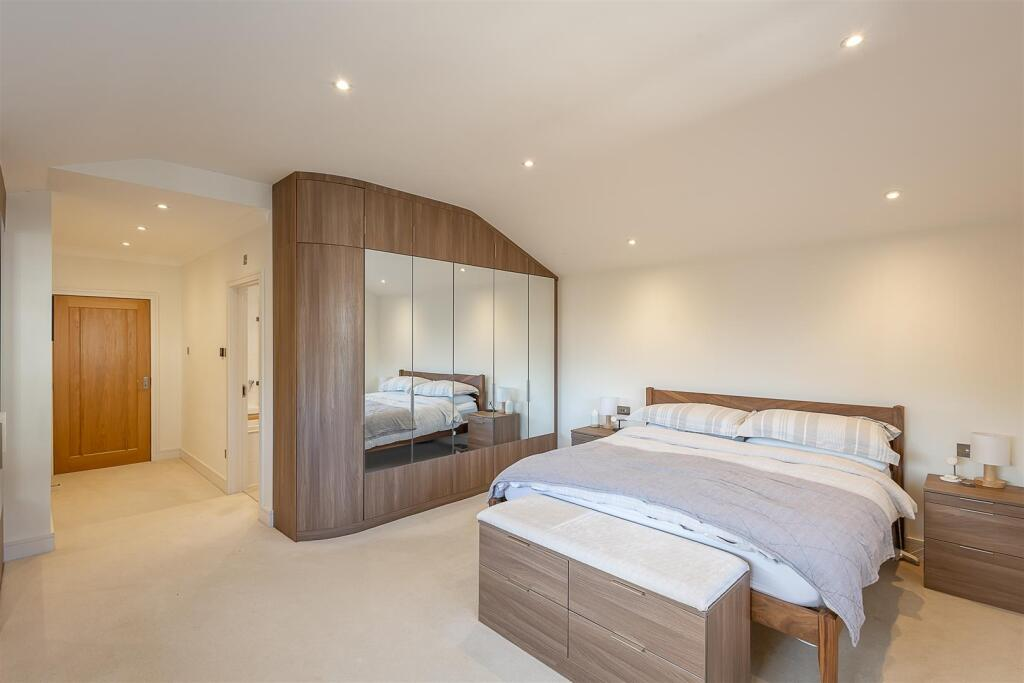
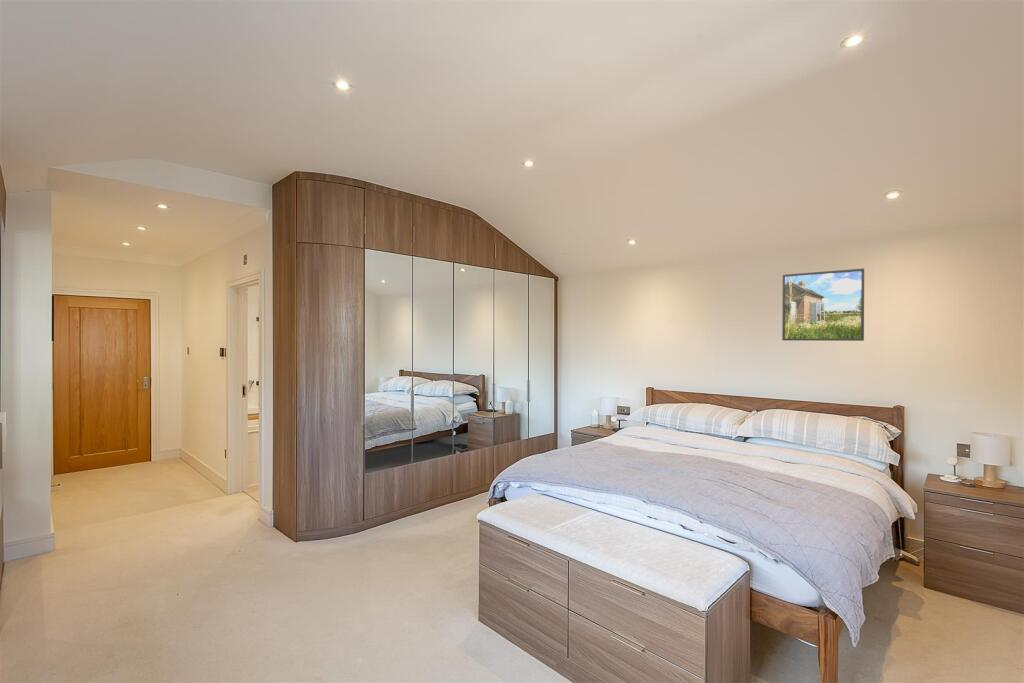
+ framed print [781,268,865,342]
